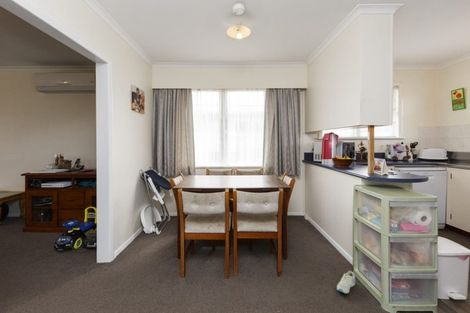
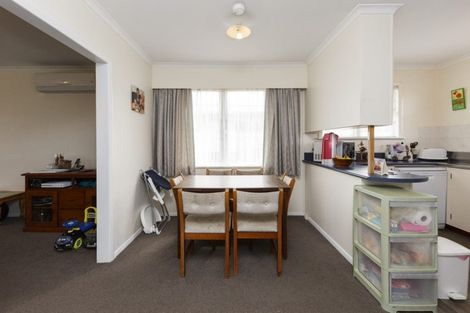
- sneaker [336,270,356,294]
